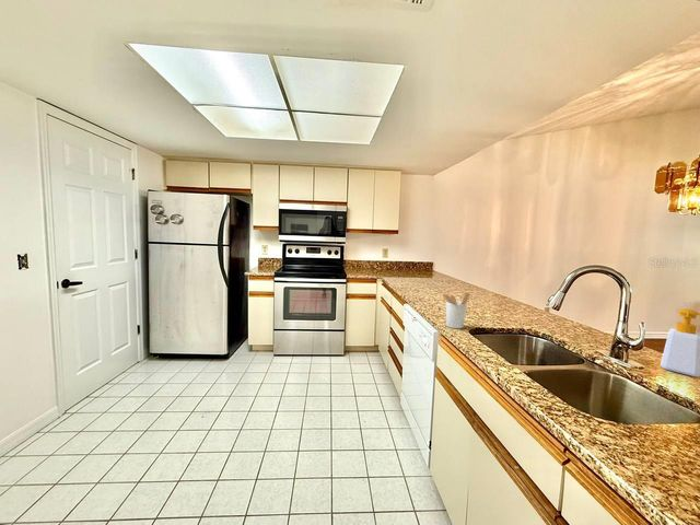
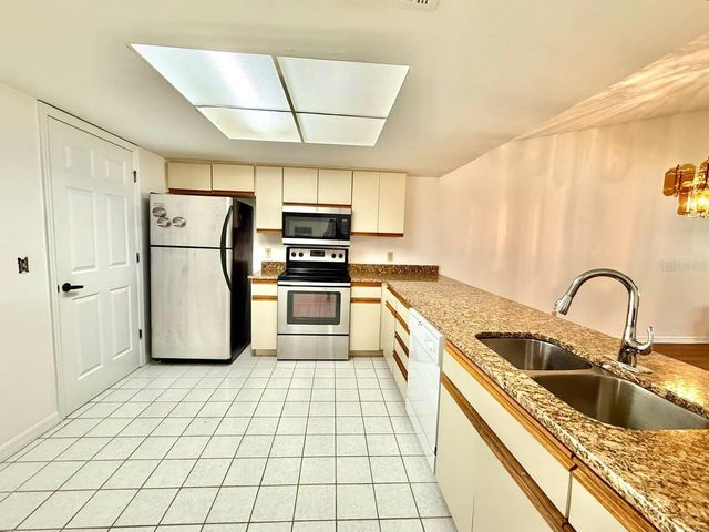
- utensil holder [442,291,471,329]
- soap bottle [660,307,700,377]
